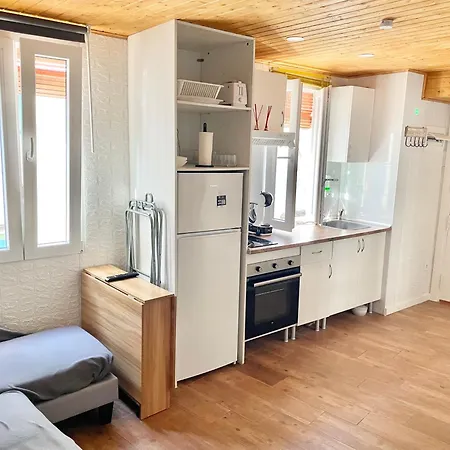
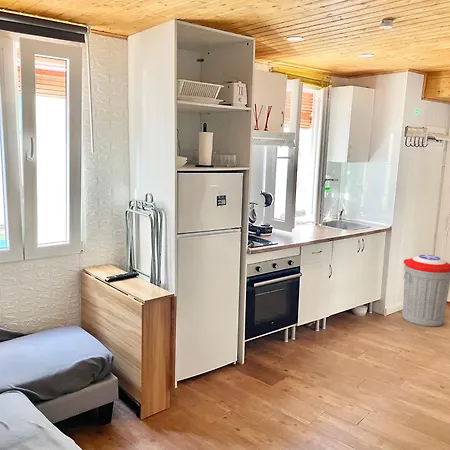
+ trash can [401,254,450,328]
